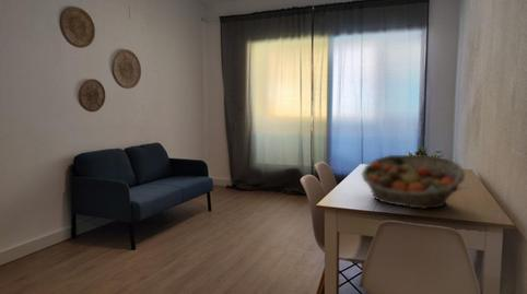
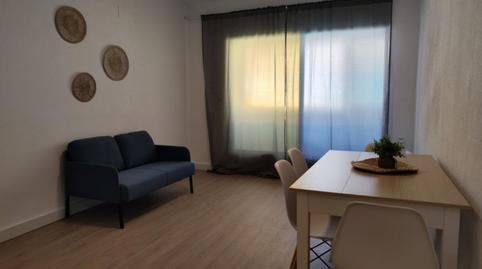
- fruit basket [361,154,466,210]
